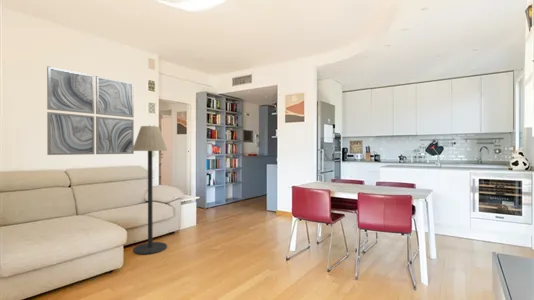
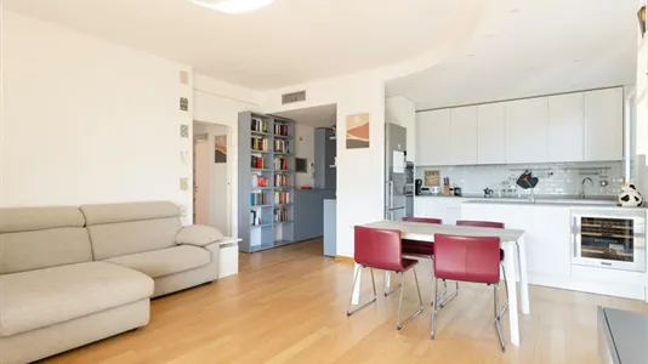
- floor lamp [132,125,168,256]
- wall art [46,65,135,156]
